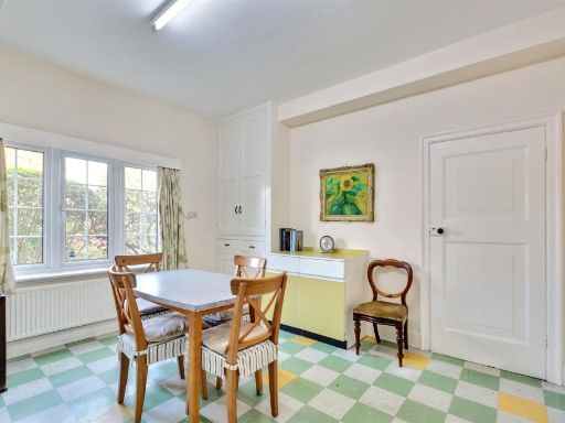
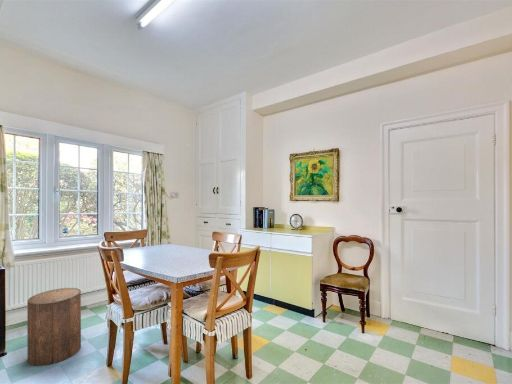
+ stool [26,287,82,367]
